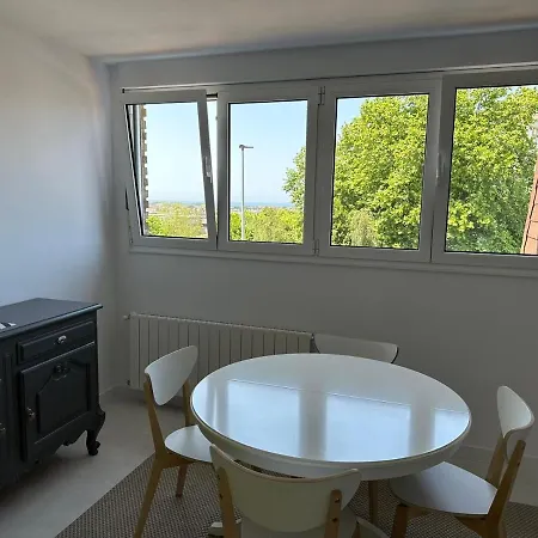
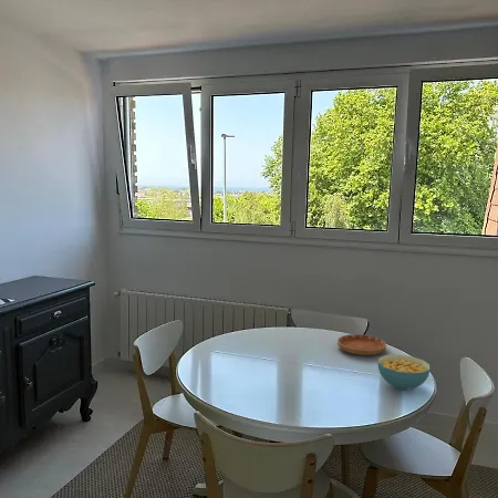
+ saucer [336,333,387,356]
+ cereal bowl [377,353,430,391]
